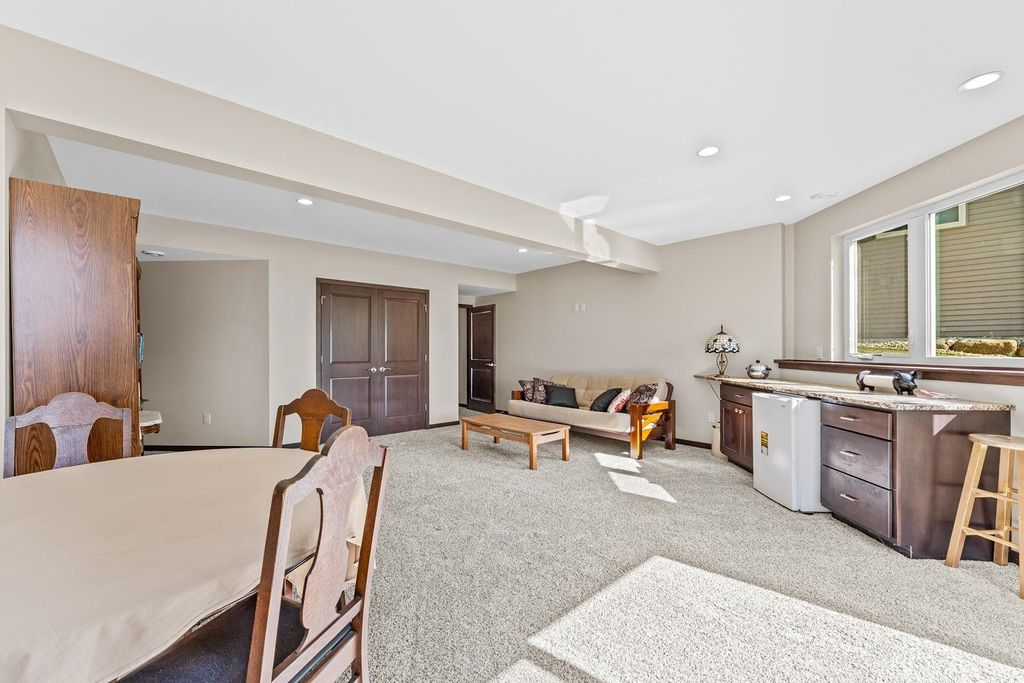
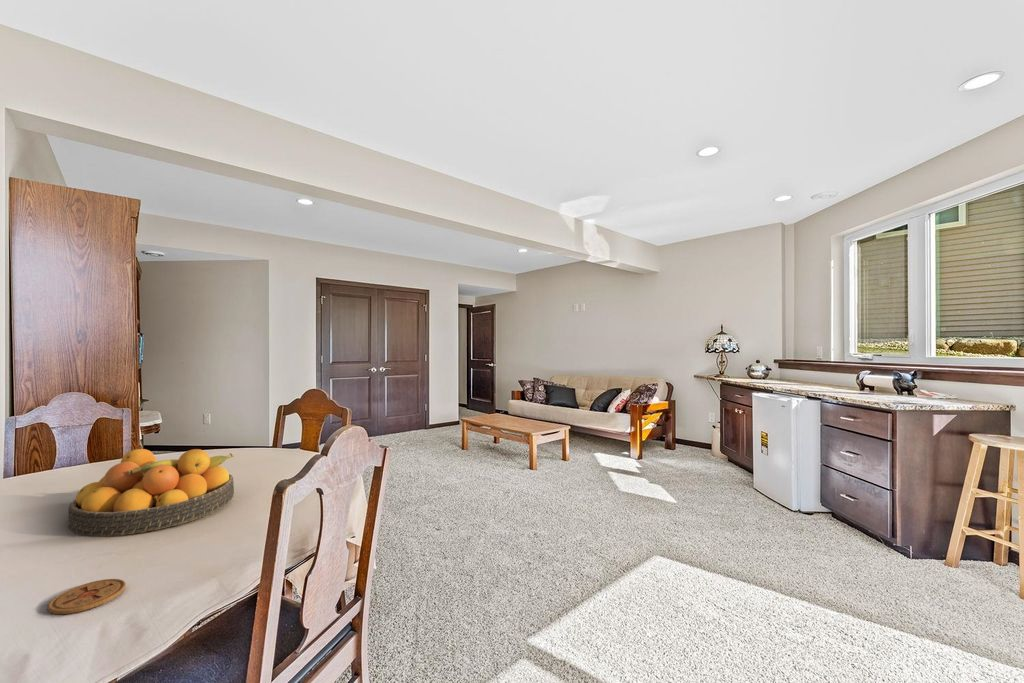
+ coaster [47,578,127,615]
+ fruit bowl [67,448,235,538]
